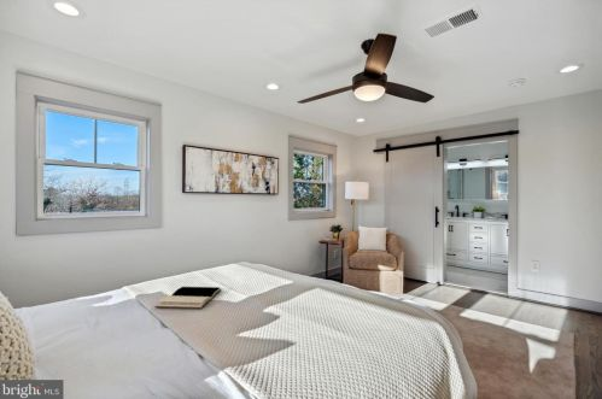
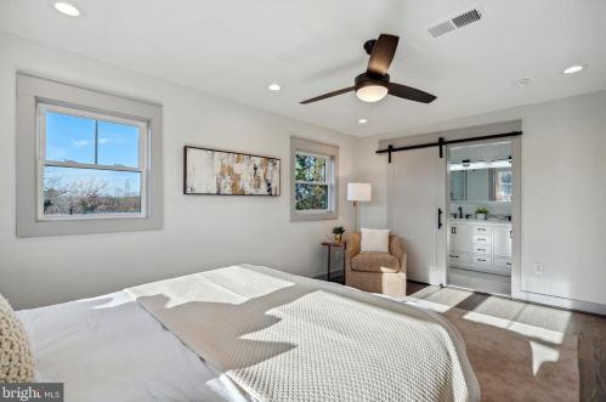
- book [154,286,223,310]
